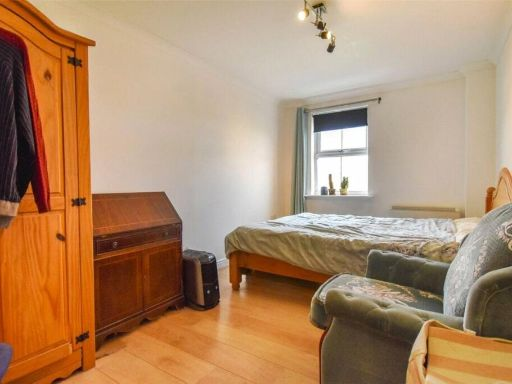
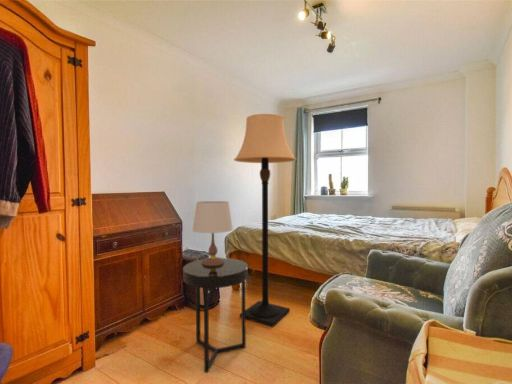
+ table lamp [192,200,234,266]
+ side table [182,257,249,373]
+ lamp [233,113,297,327]
